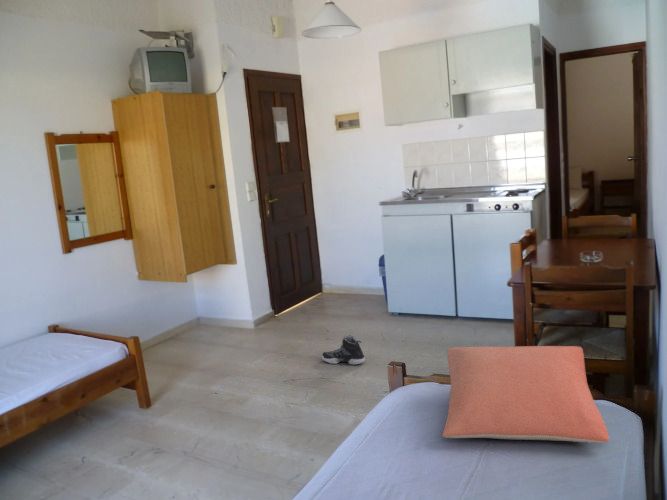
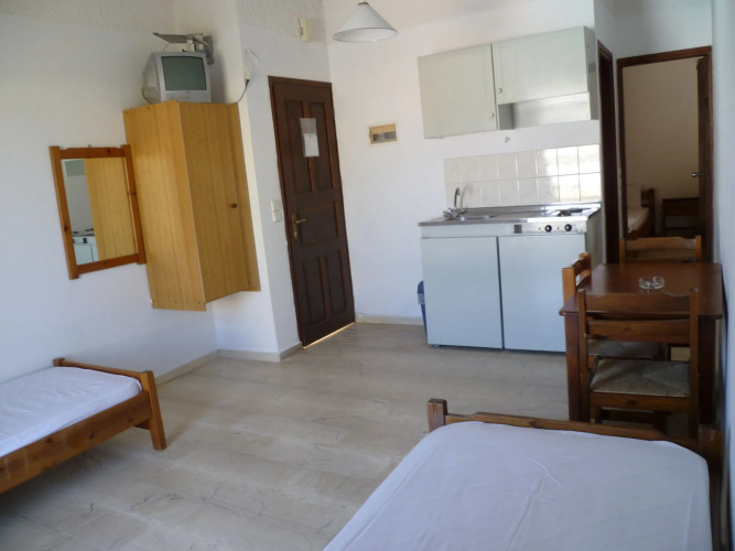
- sneaker [320,334,366,365]
- pillow [441,345,610,444]
